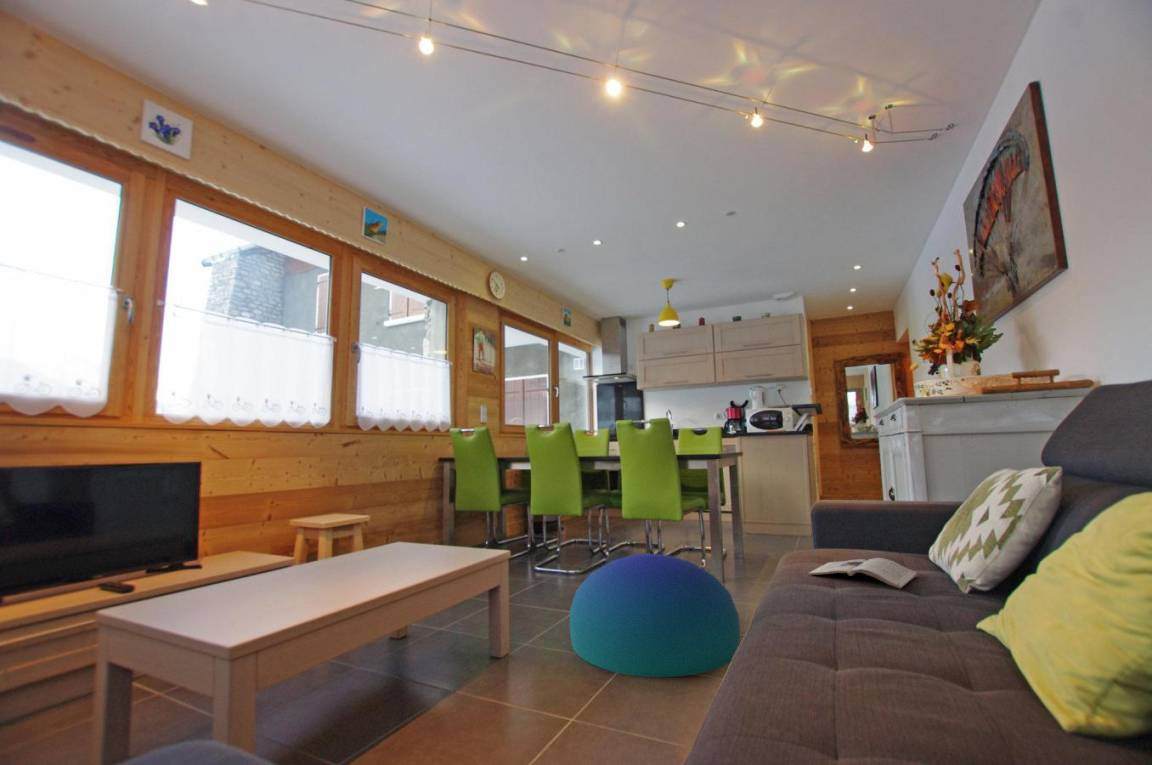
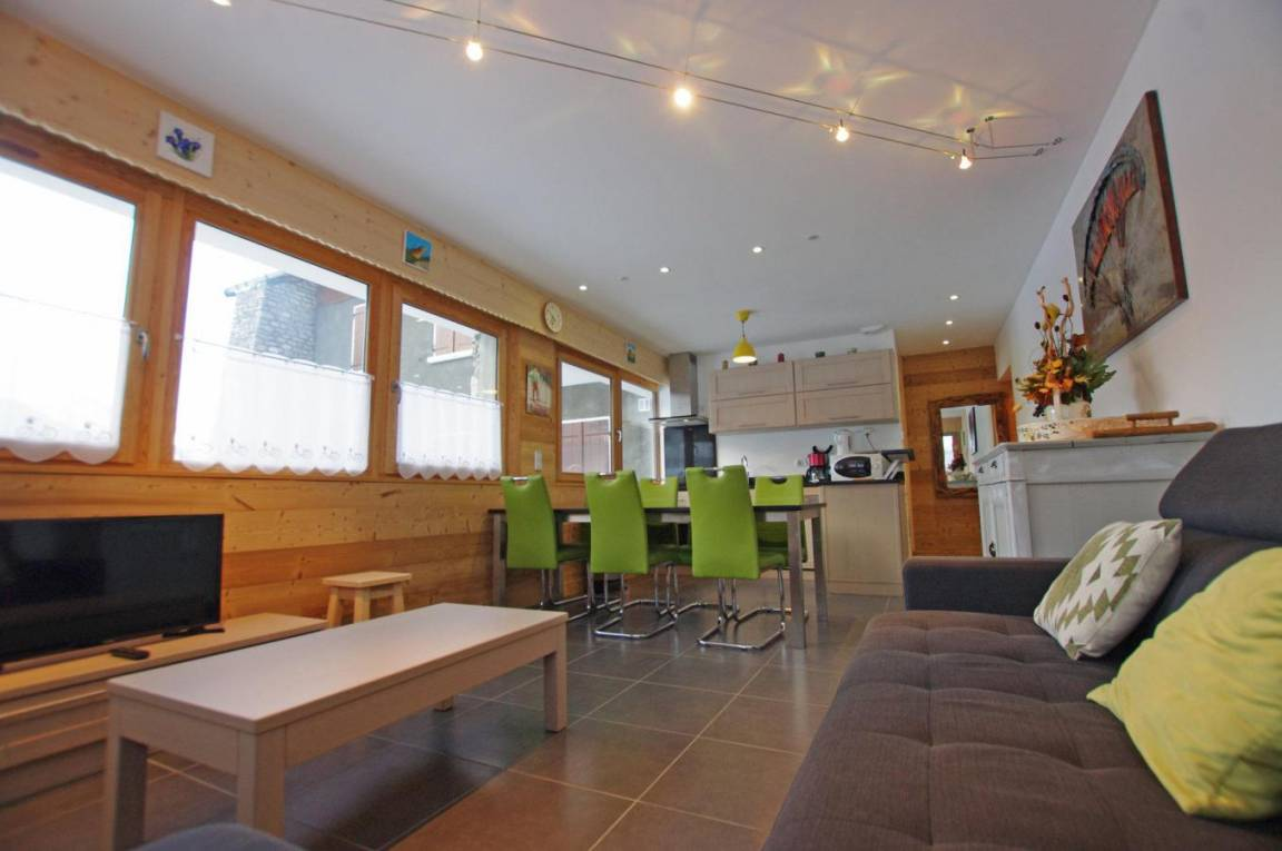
- pouf [569,553,741,678]
- magazine [807,557,918,590]
